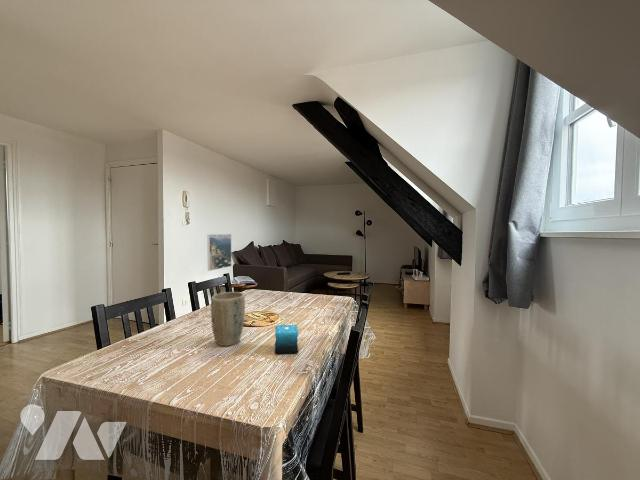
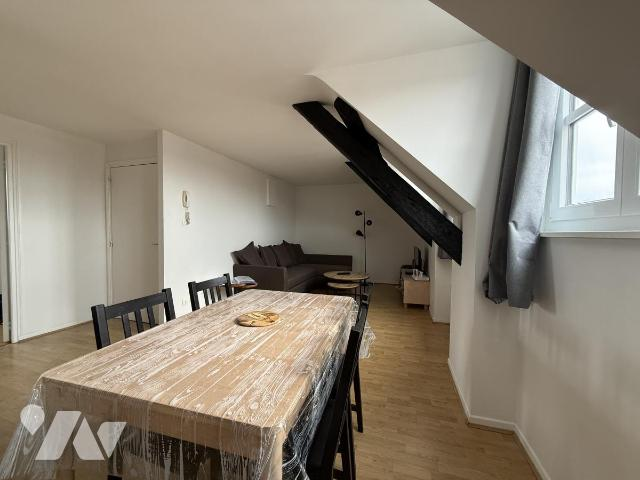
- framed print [207,233,232,272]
- plant pot [210,291,246,347]
- candle [274,324,299,355]
